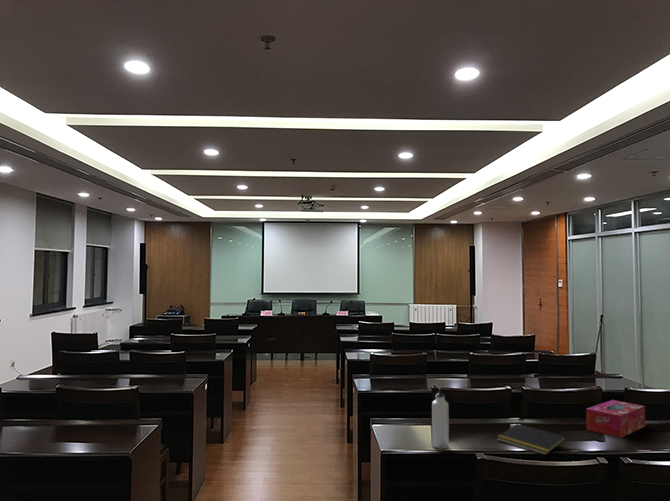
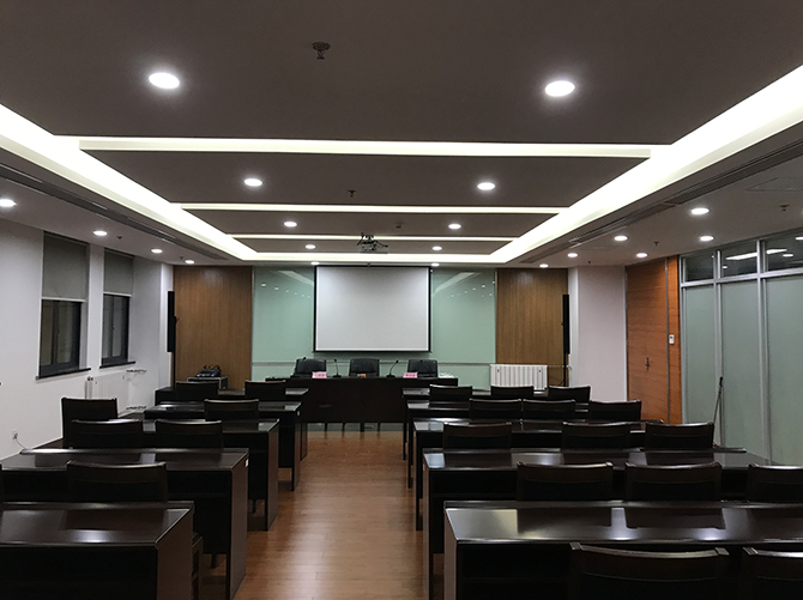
- water bottle [431,387,450,450]
- notepad [496,423,566,456]
- tissue box [585,399,646,439]
